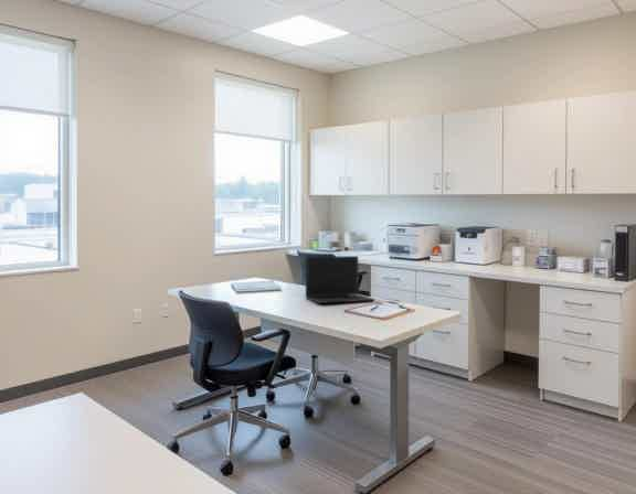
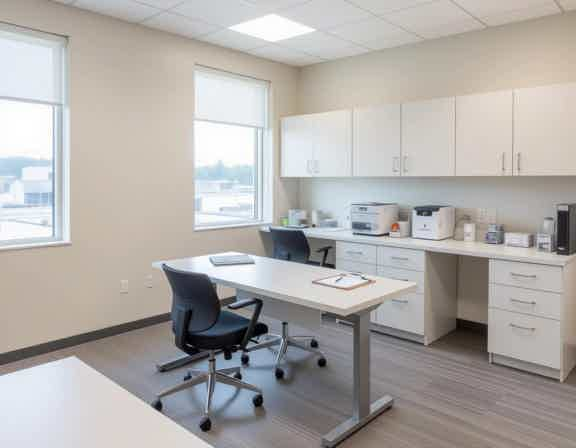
- laptop [305,255,375,304]
